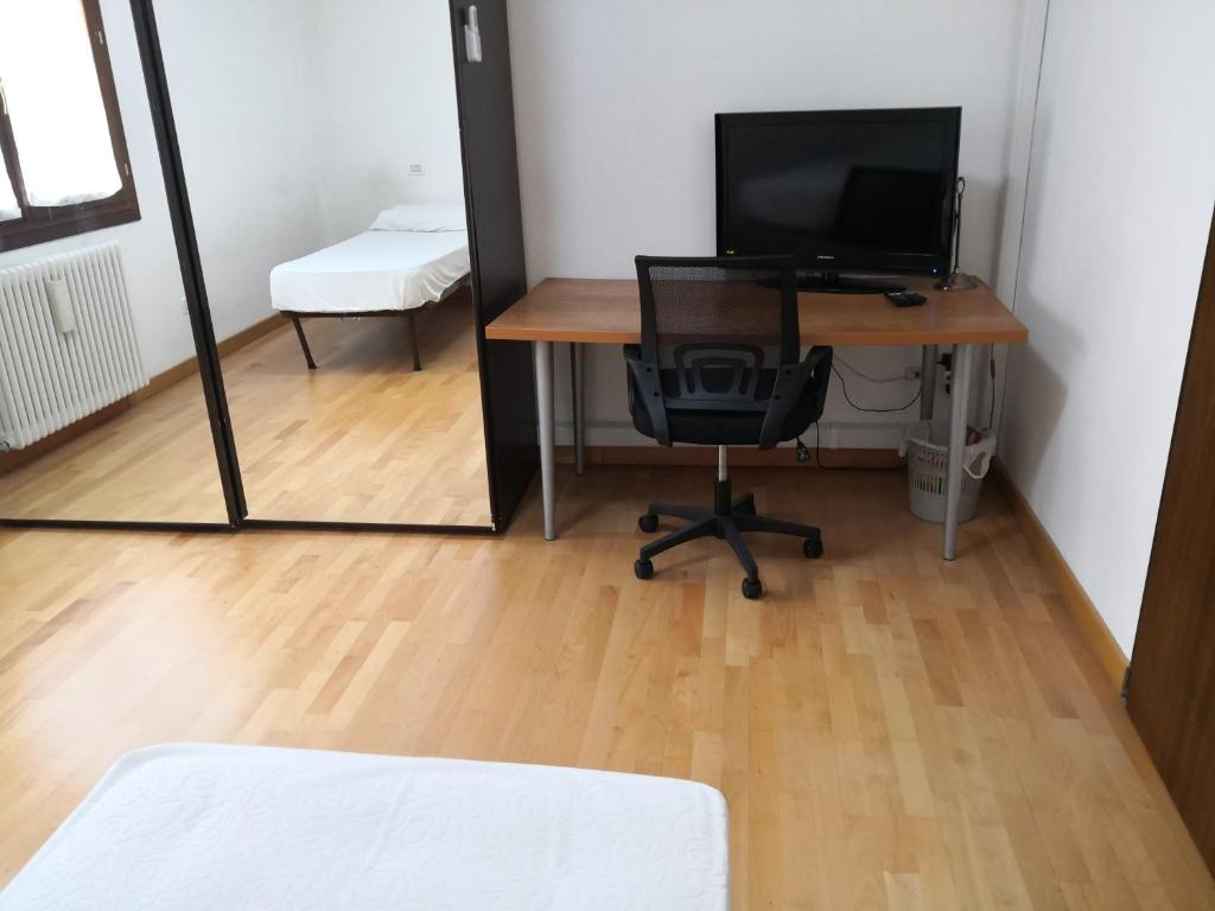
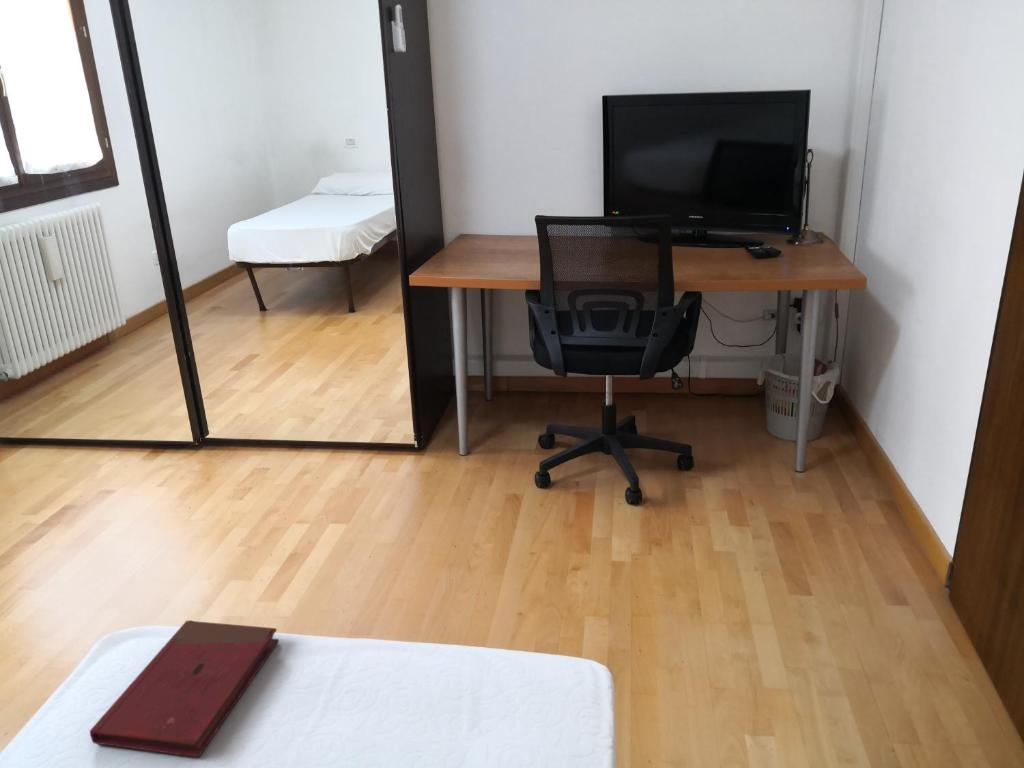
+ book [89,619,280,758]
